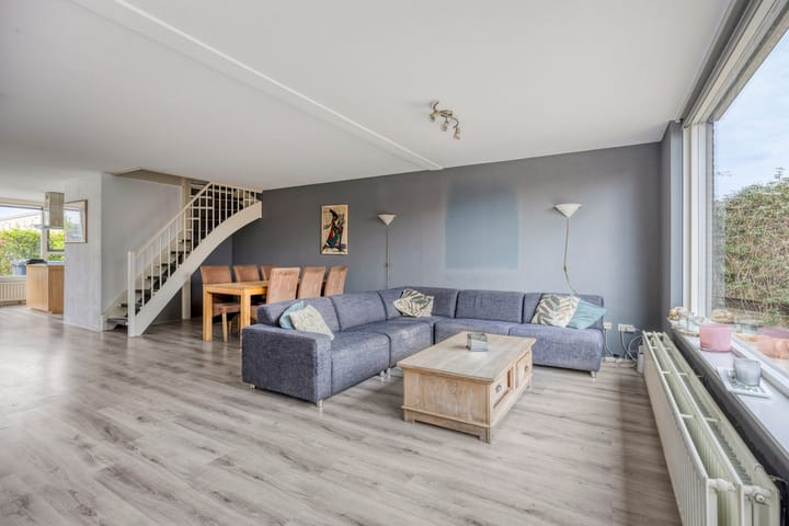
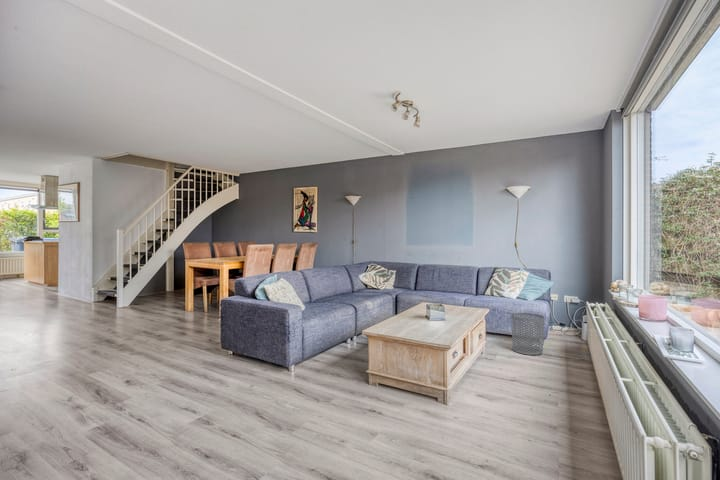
+ waste bin [510,312,546,356]
